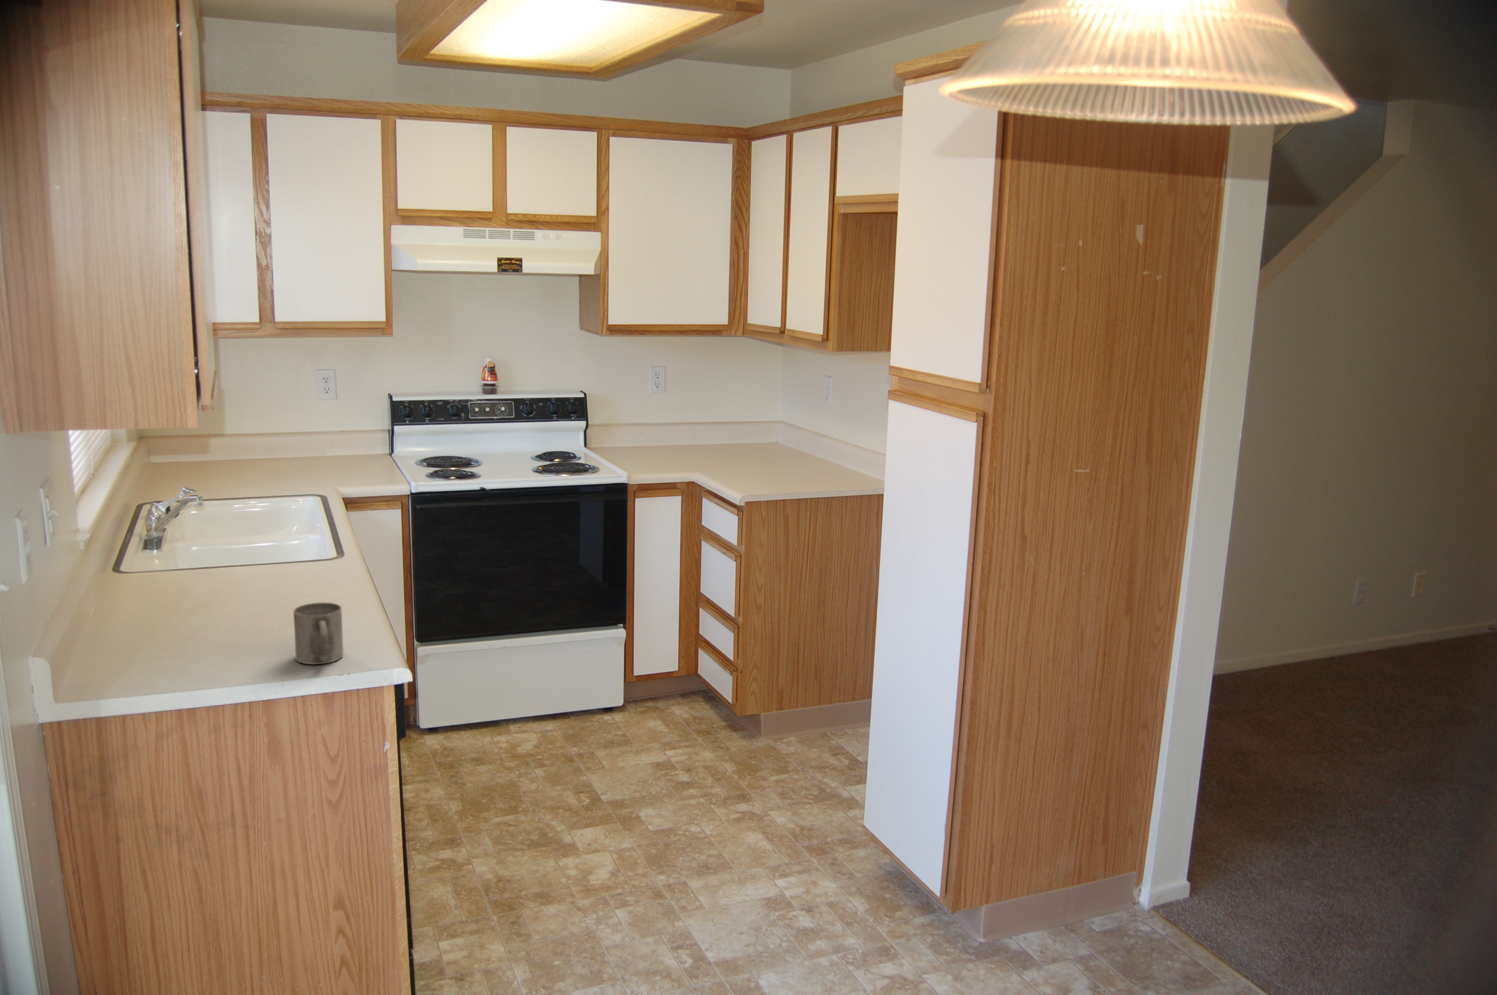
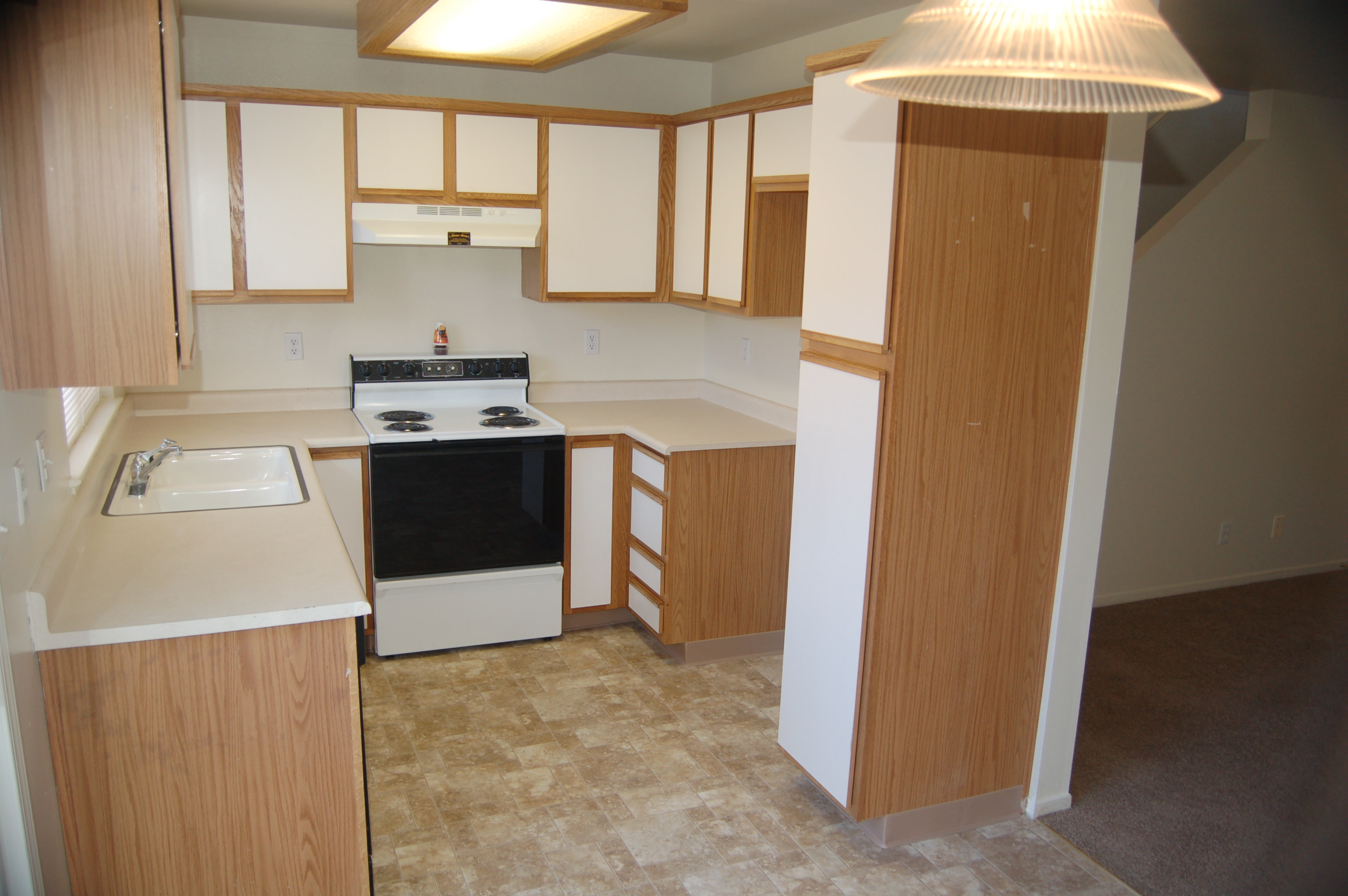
- mug [293,602,344,665]
